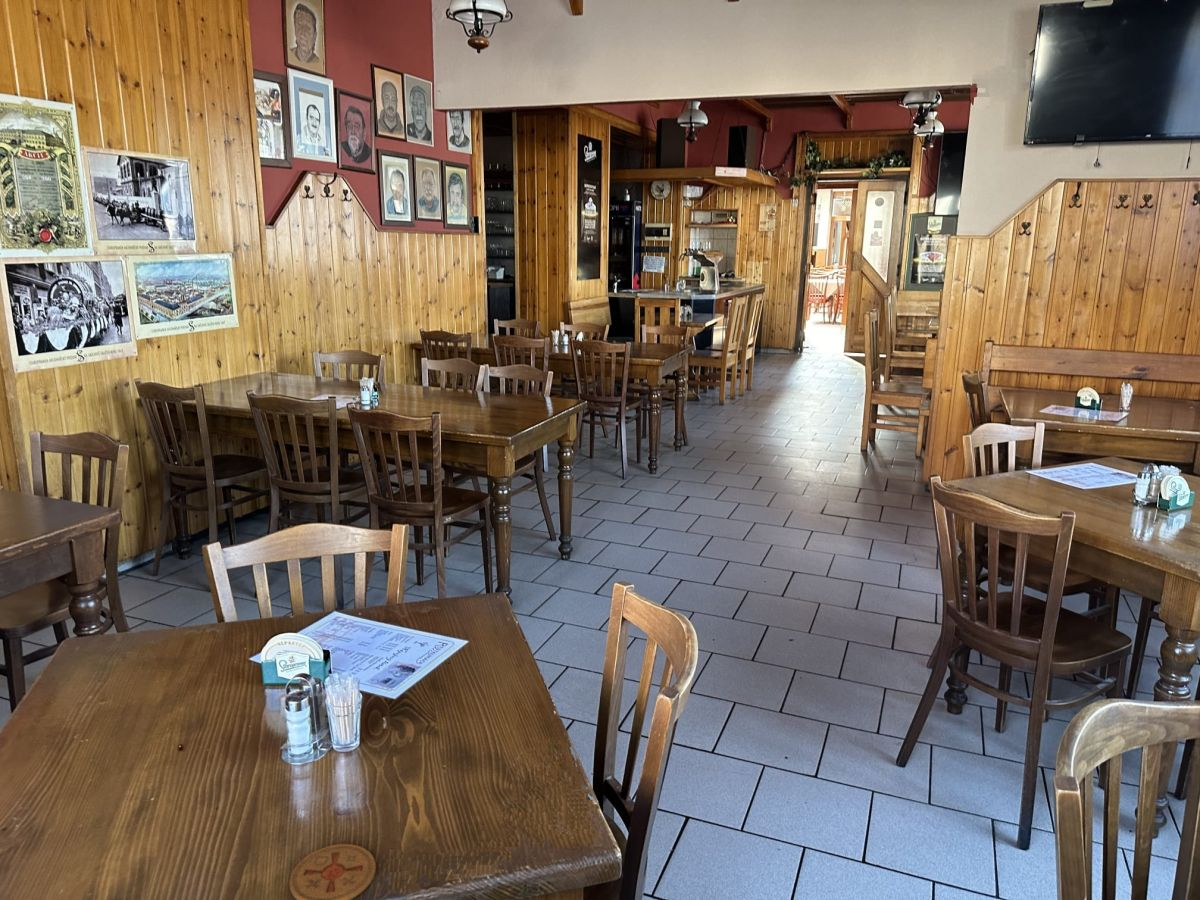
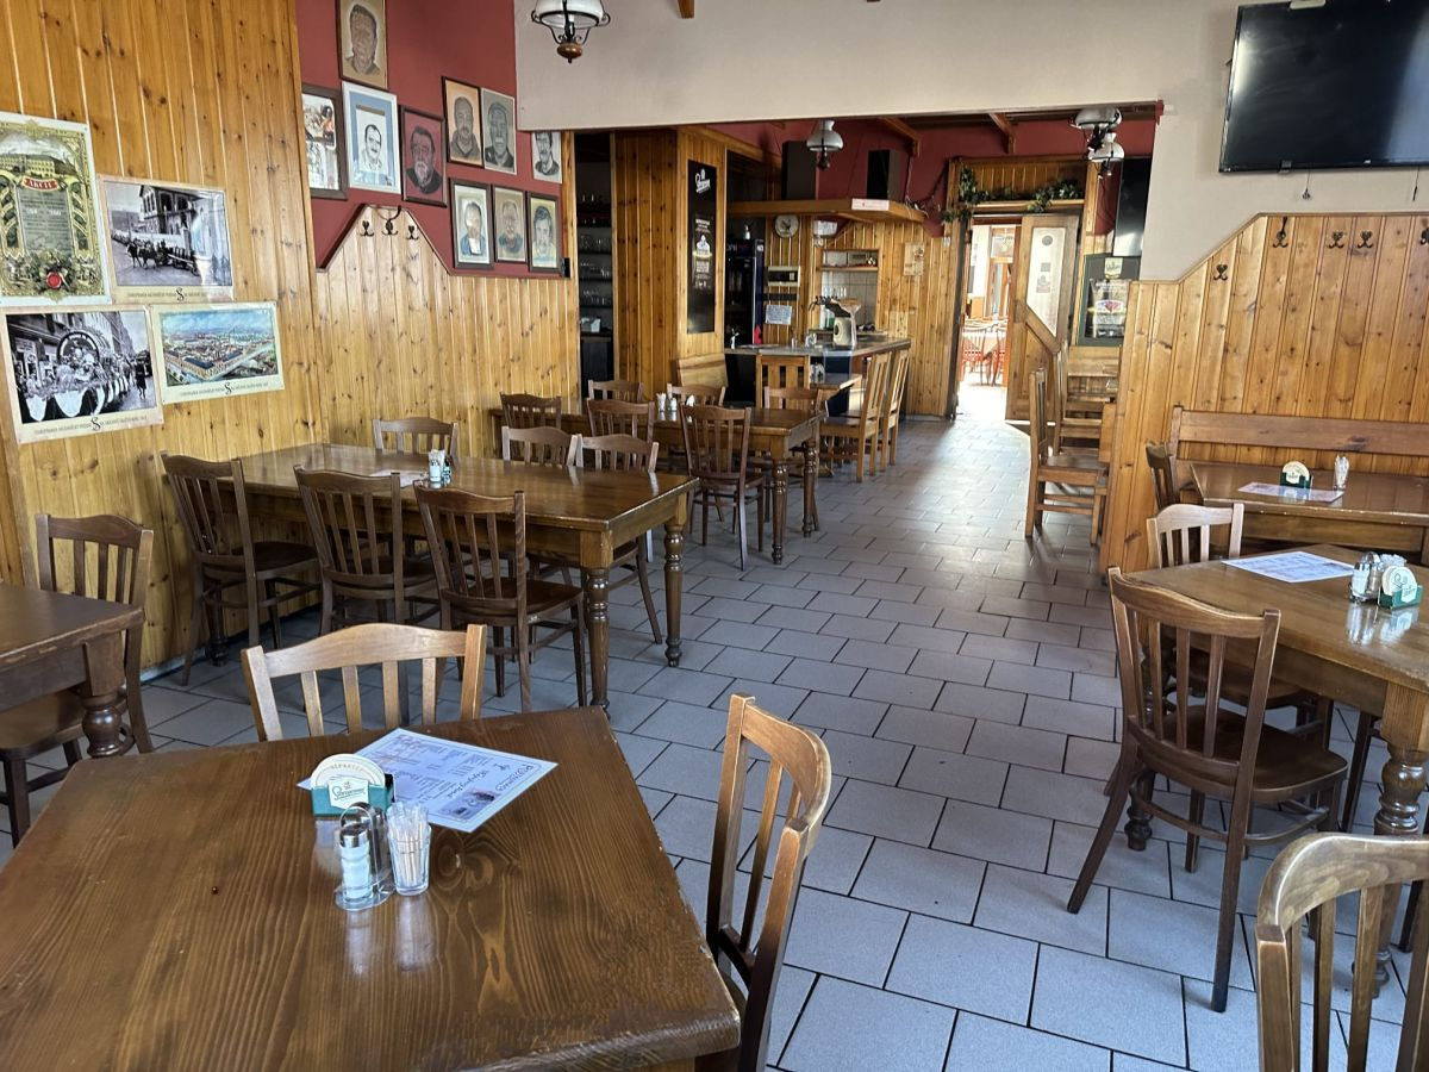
- coaster [289,843,377,900]
